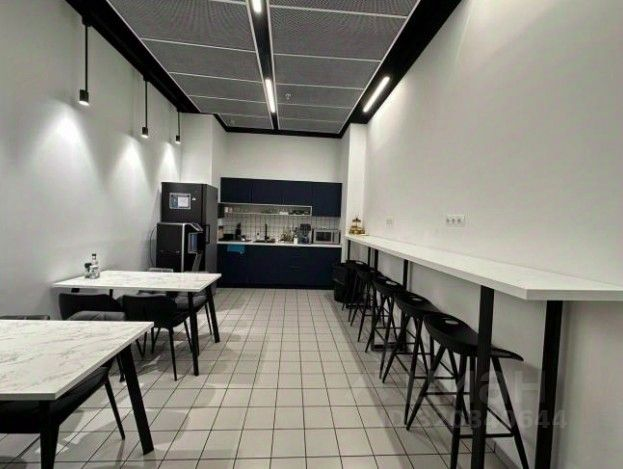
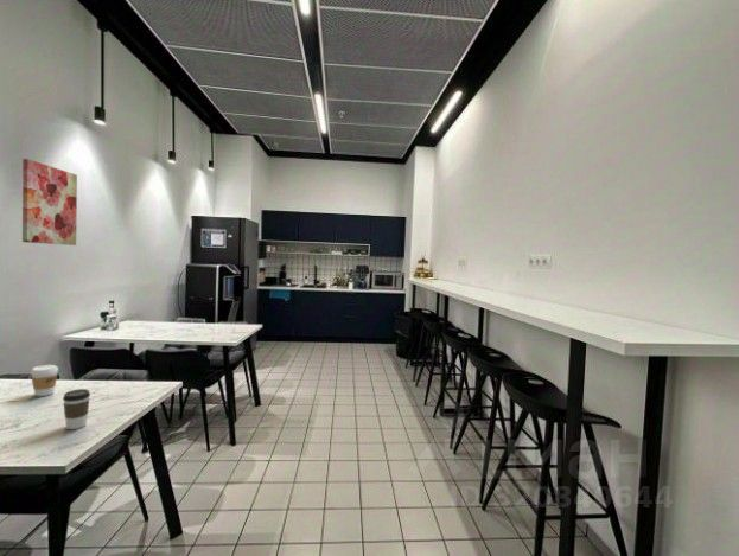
+ coffee cup [30,364,59,397]
+ coffee cup [62,388,91,430]
+ wall art [21,158,78,247]
